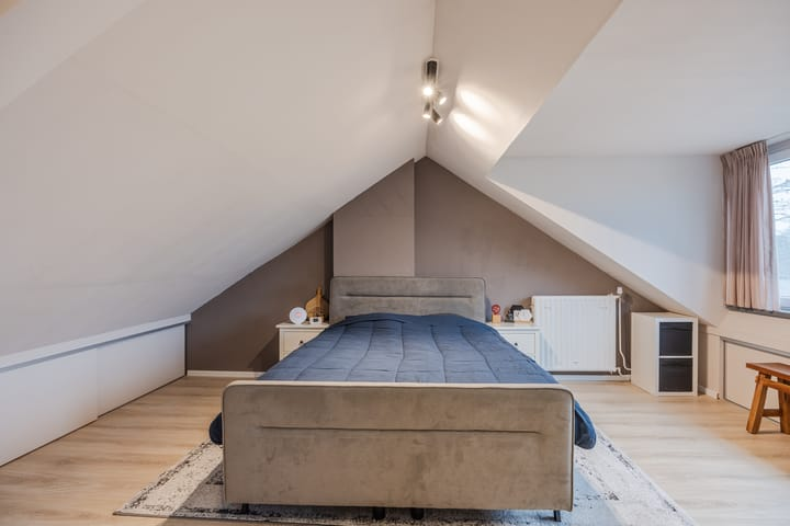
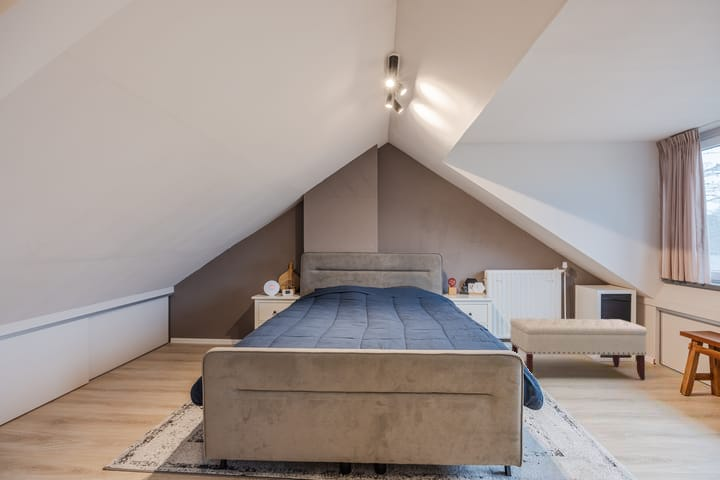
+ bench [509,318,648,381]
